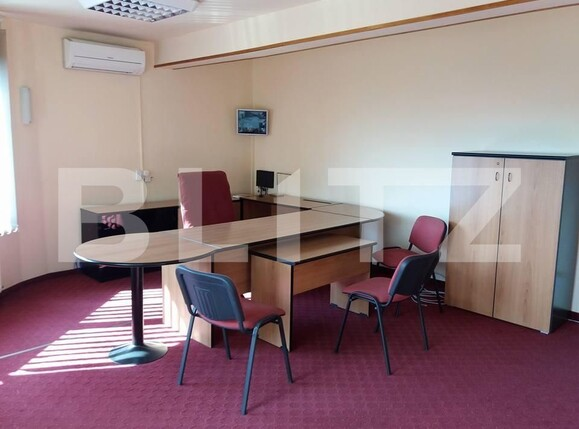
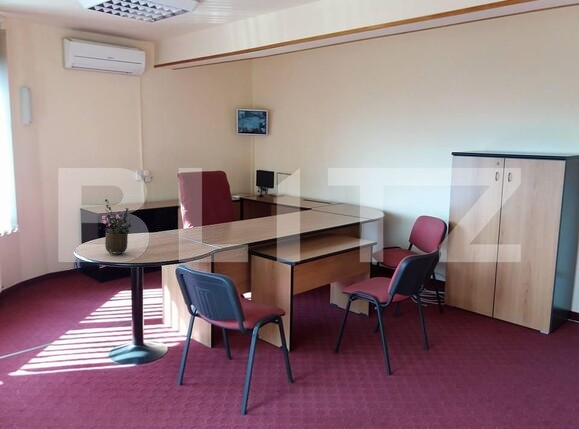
+ potted plant [104,198,133,255]
